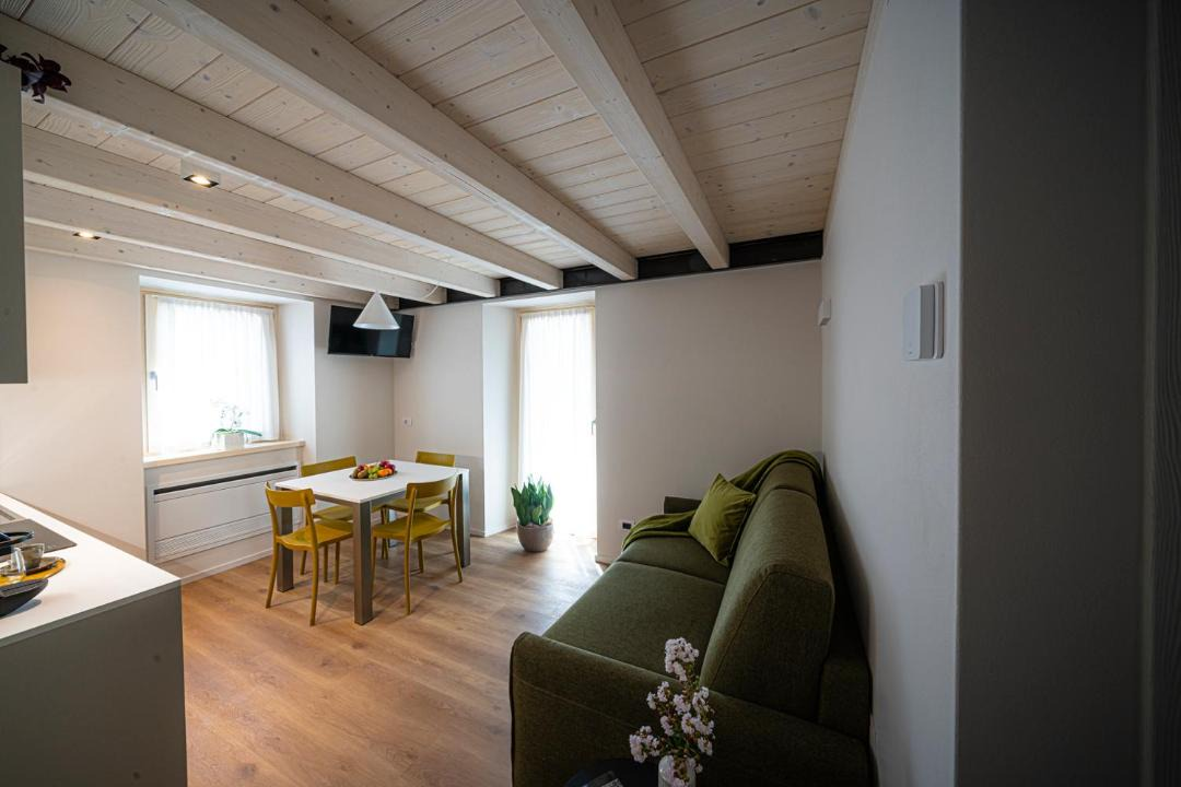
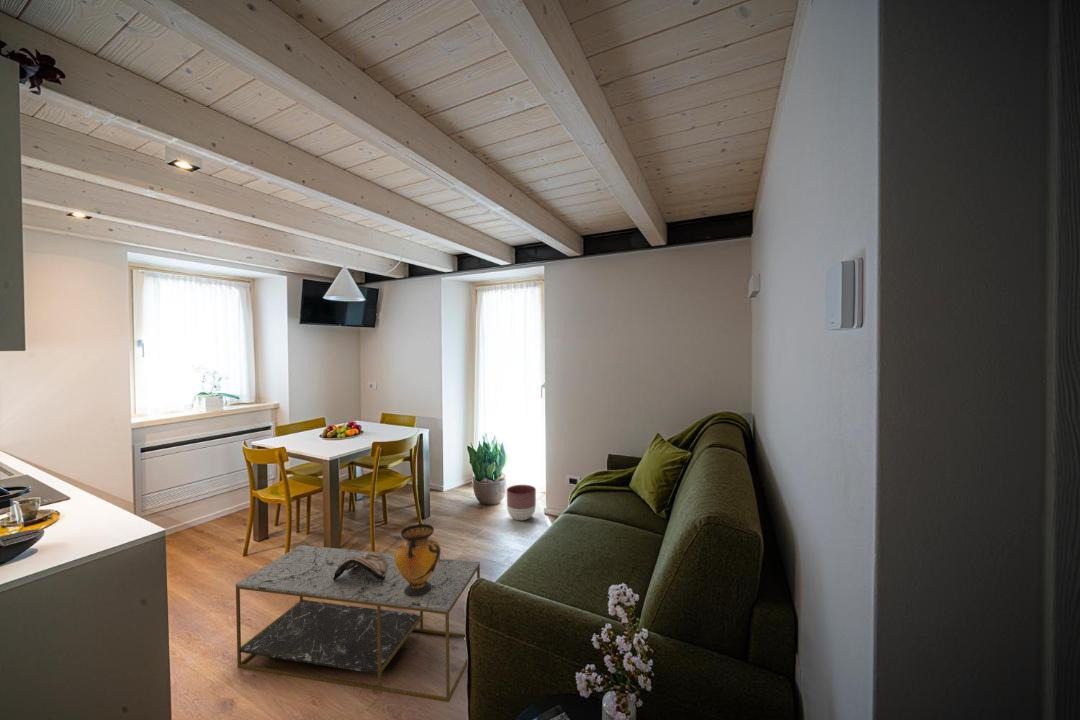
+ planter [506,484,537,521]
+ coffee table [235,544,481,703]
+ animal skull [333,550,387,580]
+ vase [393,523,442,597]
